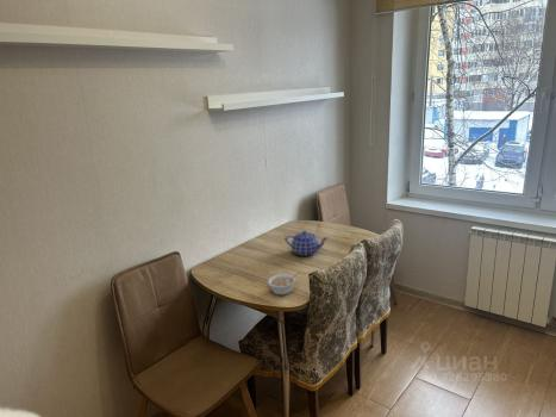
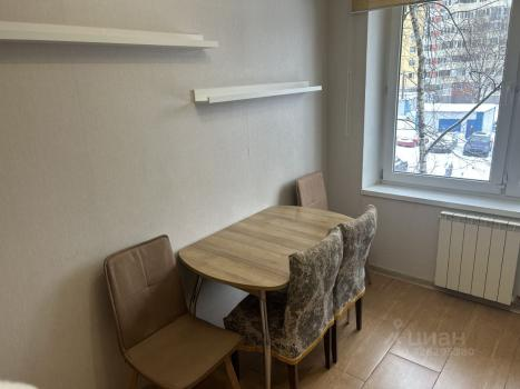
- legume [267,272,301,295]
- teapot [283,230,329,257]
